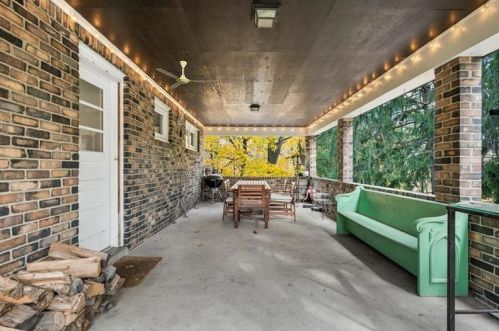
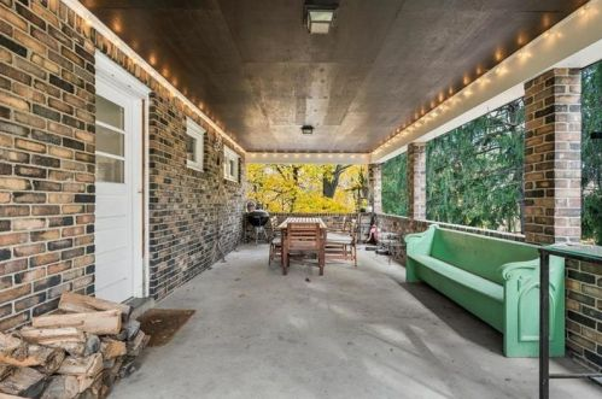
- ceiling fan [155,60,221,90]
